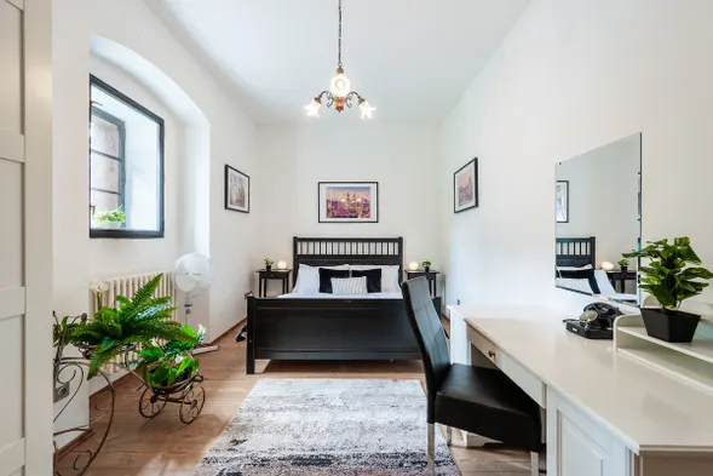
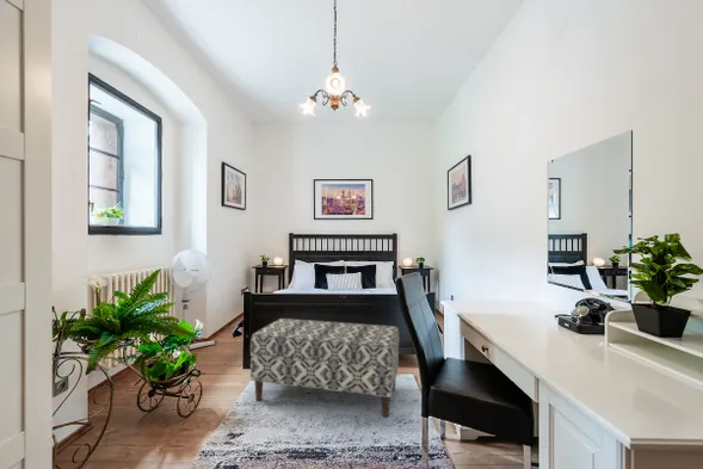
+ bench [249,317,400,419]
